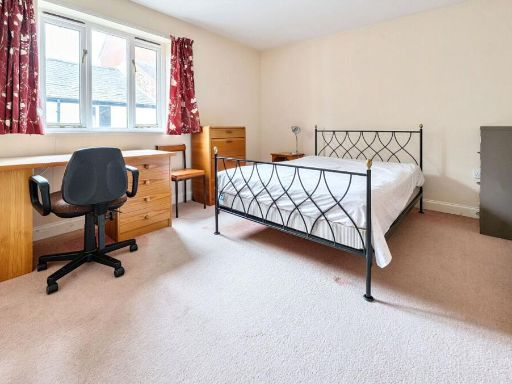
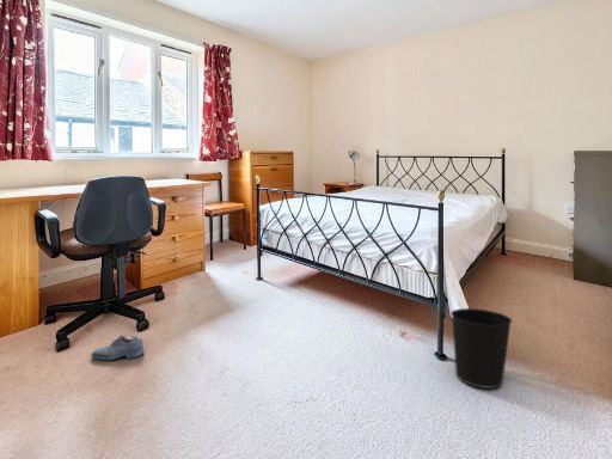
+ wastebasket [449,307,513,390]
+ shoe [90,335,145,361]
